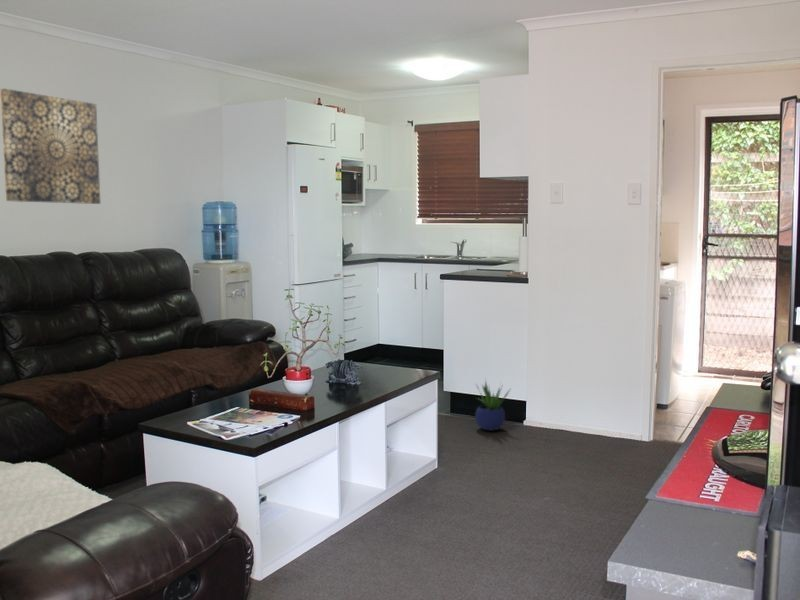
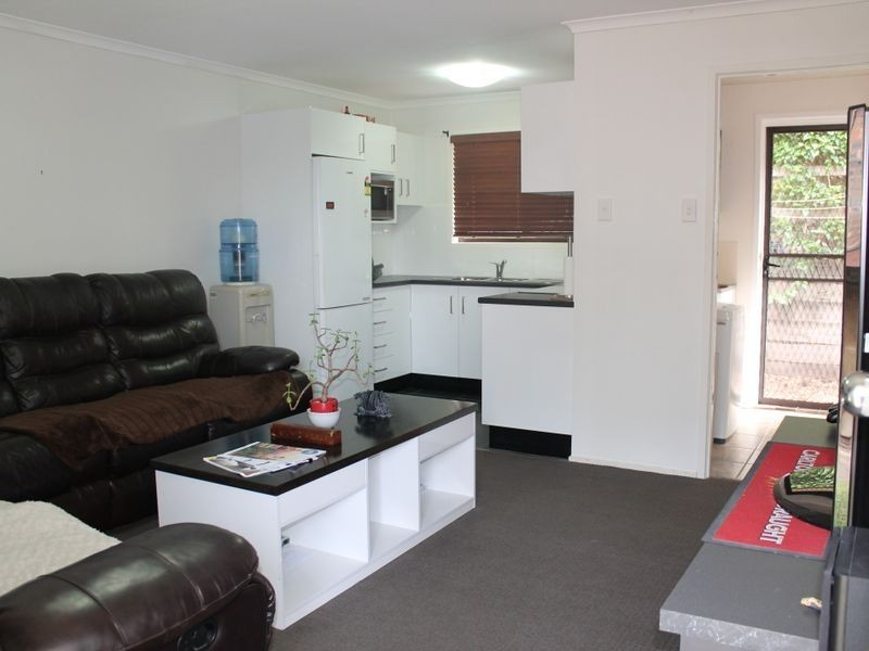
- wall art [0,88,101,205]
- potted plant [474,378,511,432]
